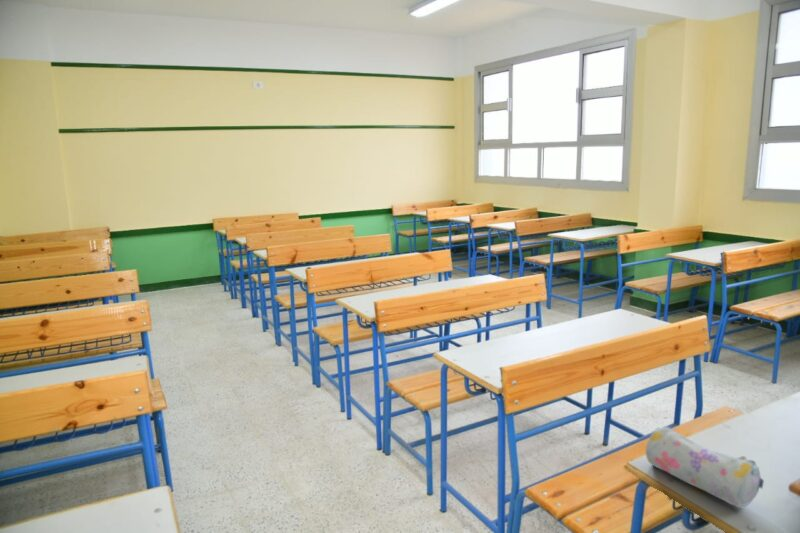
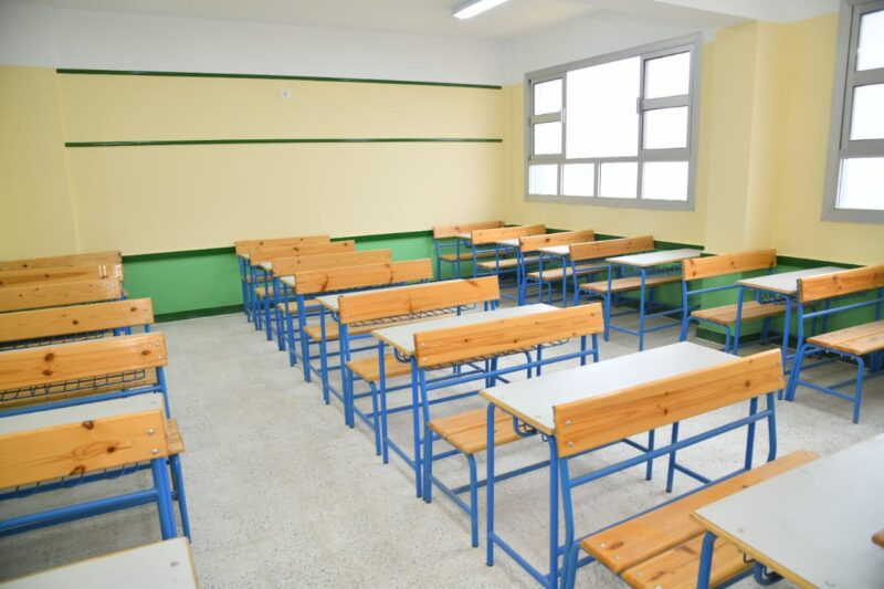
- pencil case [645,425,765,509]
